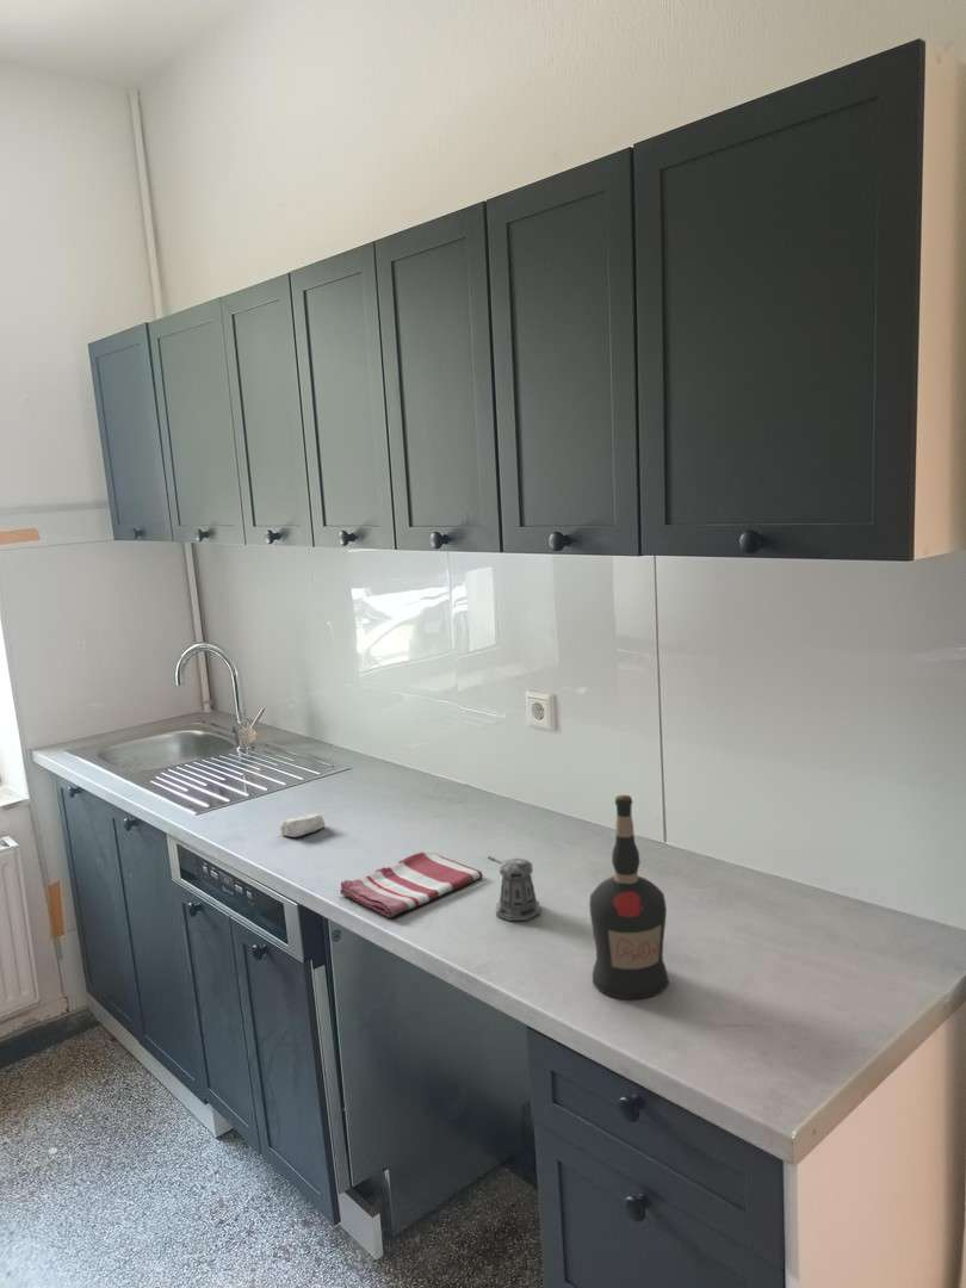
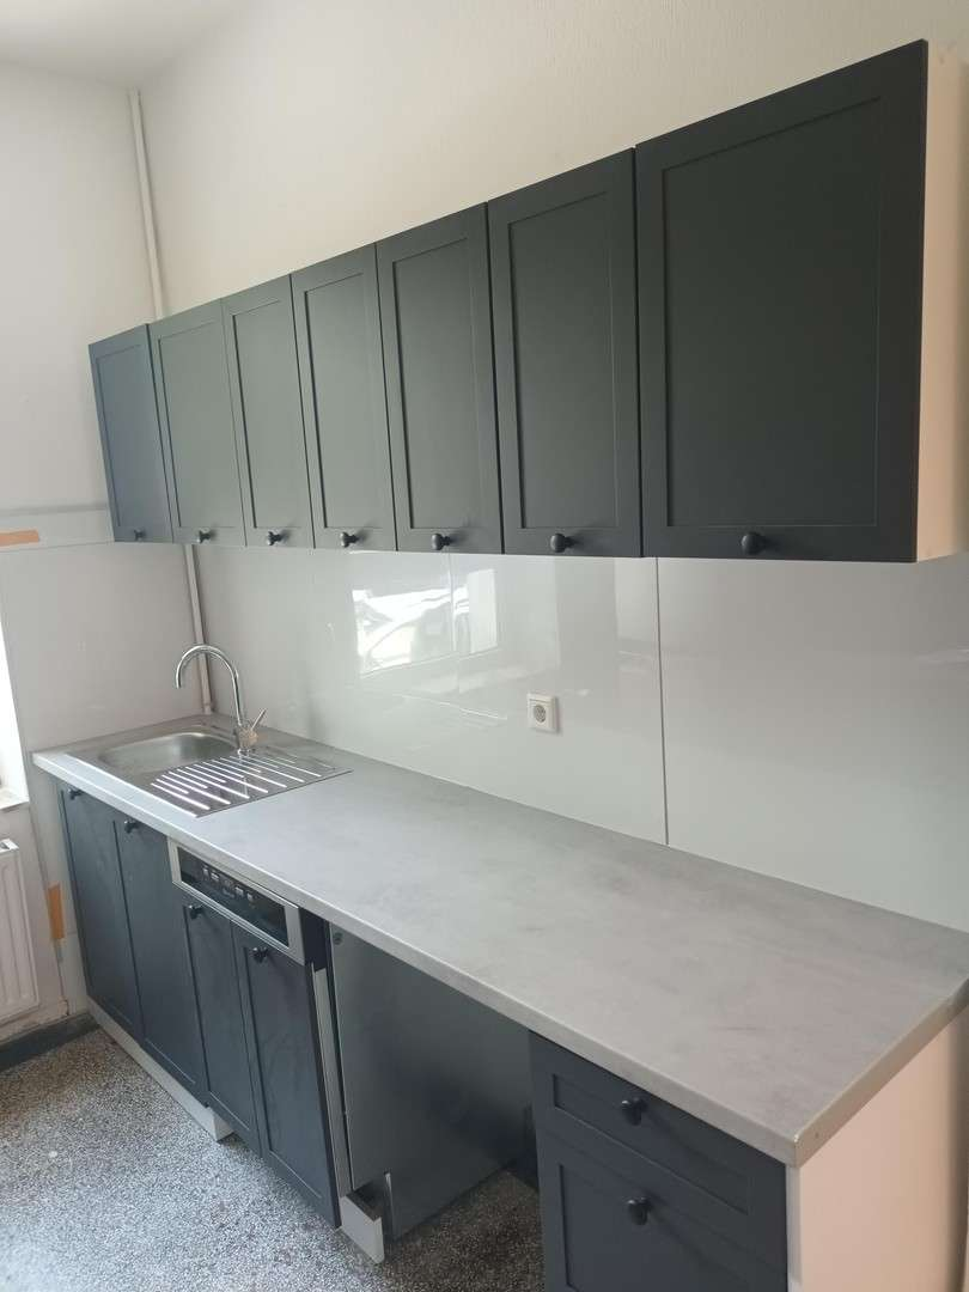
- soap bar [279,812,327,838]
- liquor bottle [588,794,670,999]
- pepper shaker [487,855,541,922]
- dish towel [339,849,484,918]
